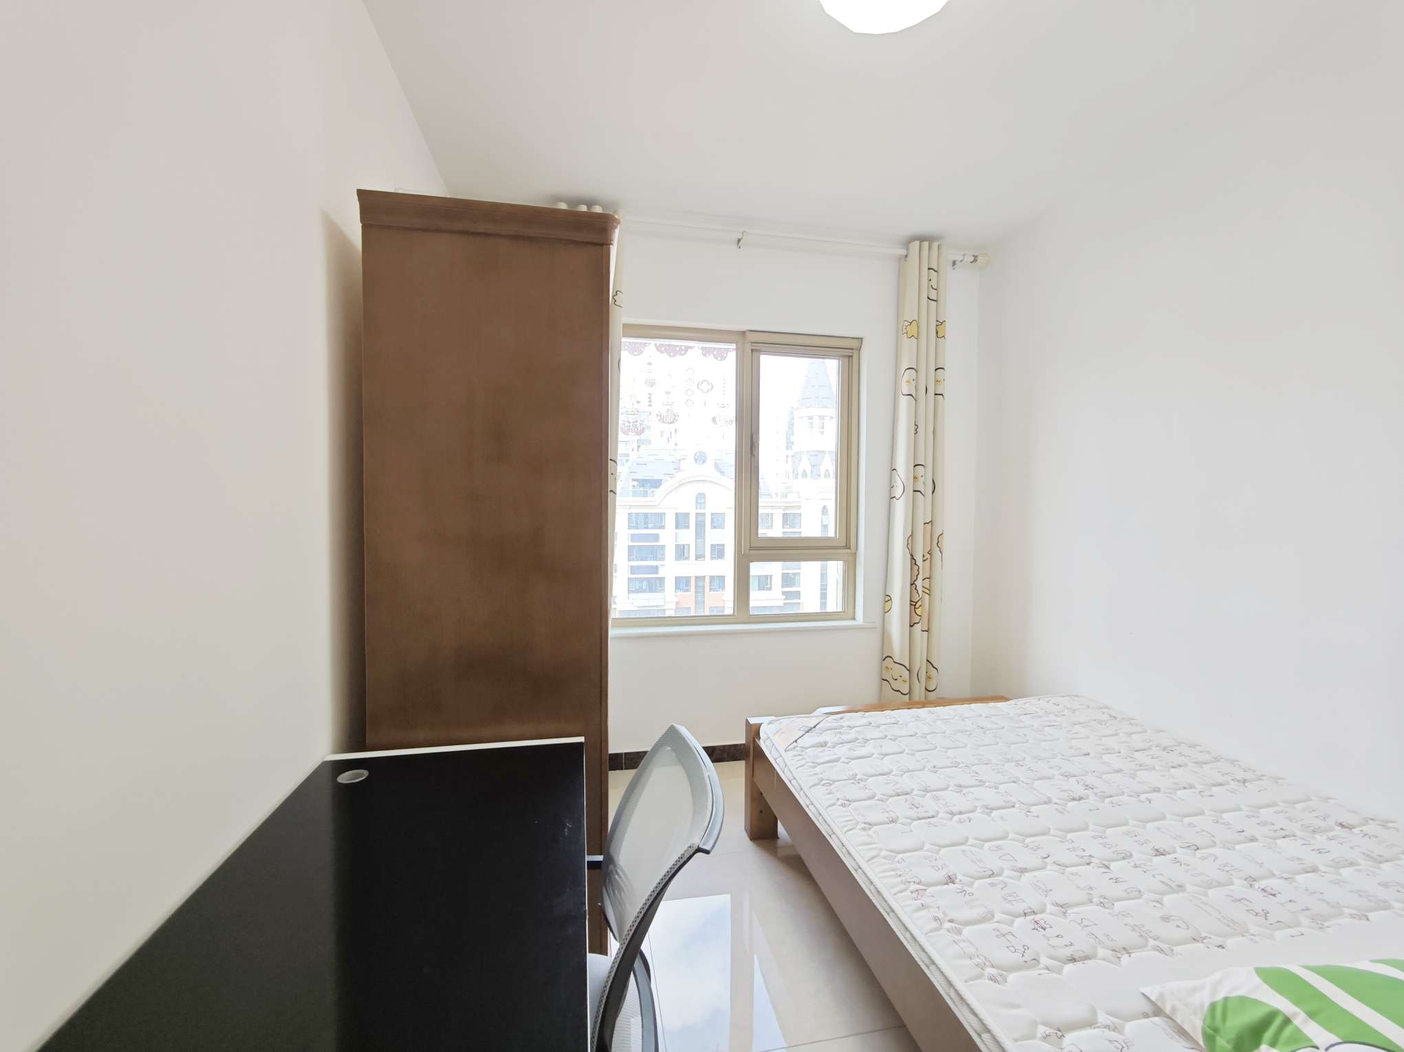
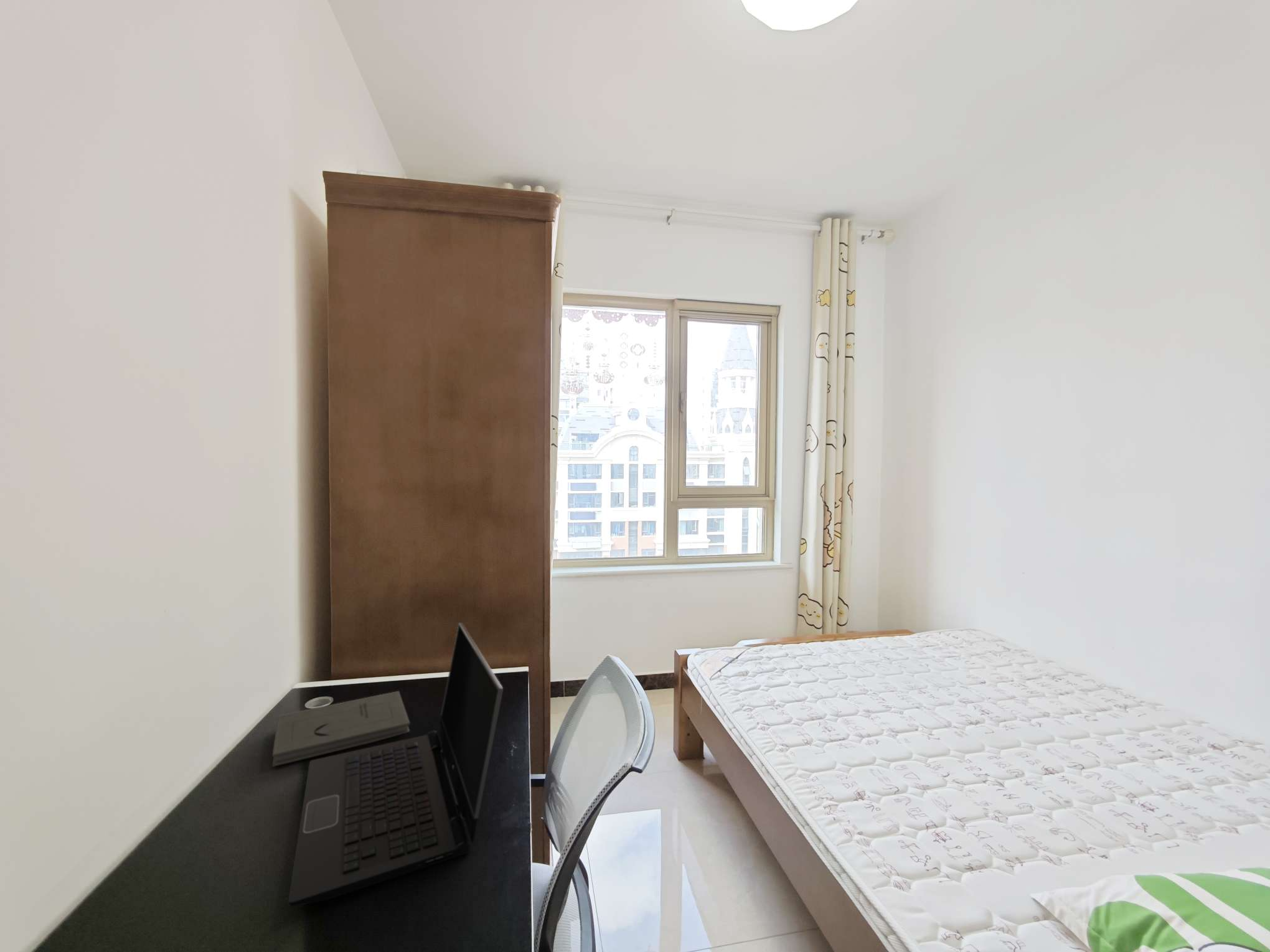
+ laptop computer [288,622,504,907]
+ book [271,691,410,767]
